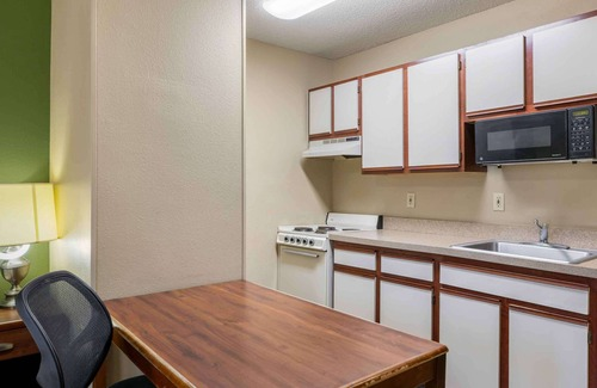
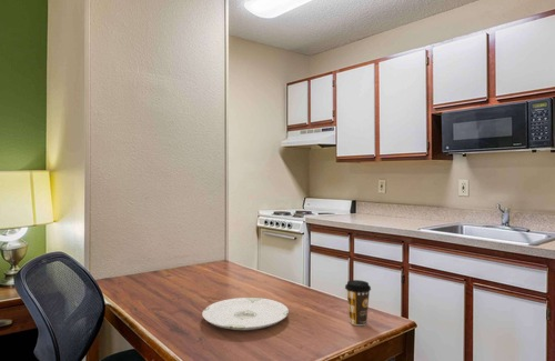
+ coffee cup [344,279,372,327]
+ plate [201,297,290,331]
